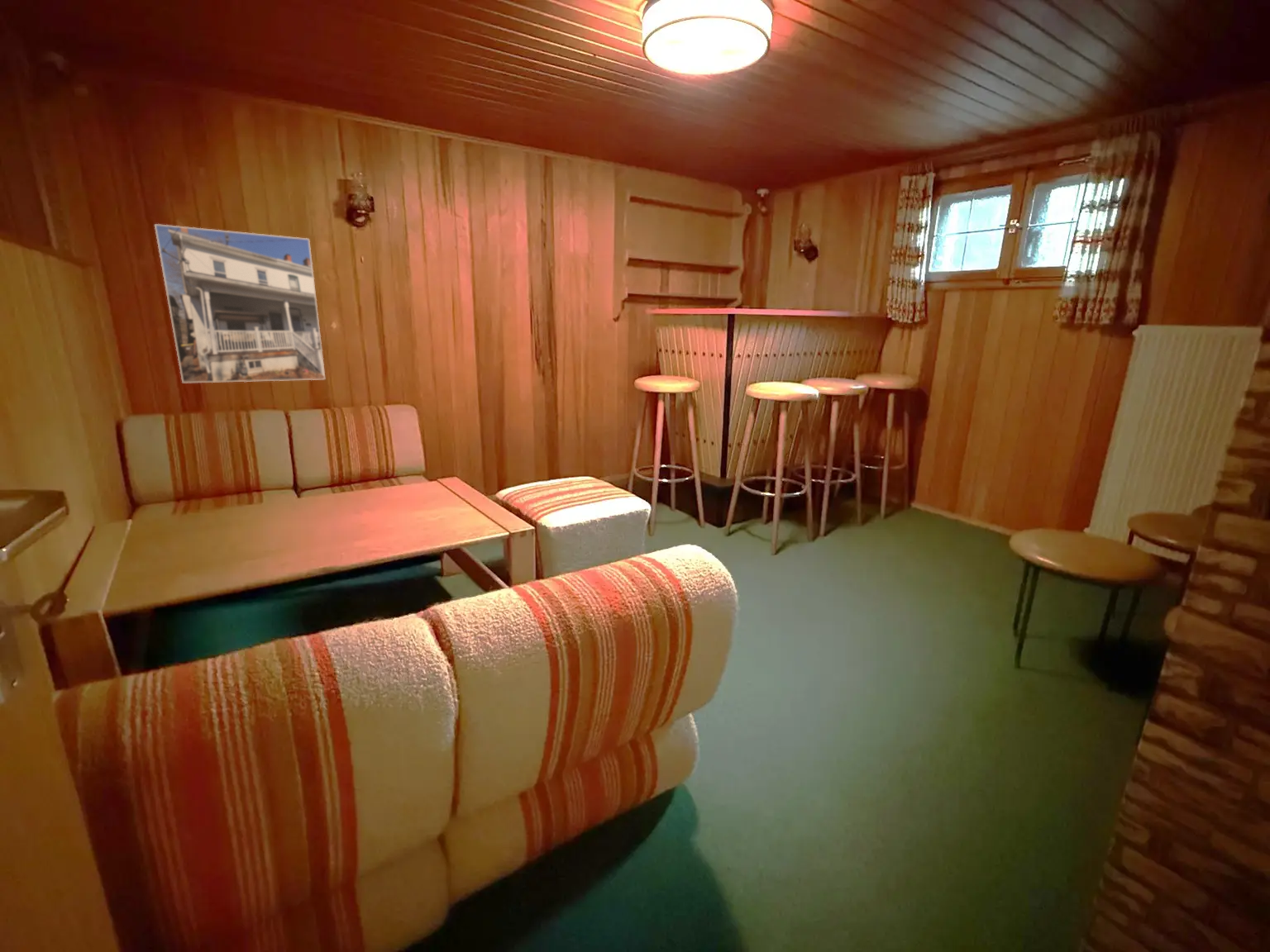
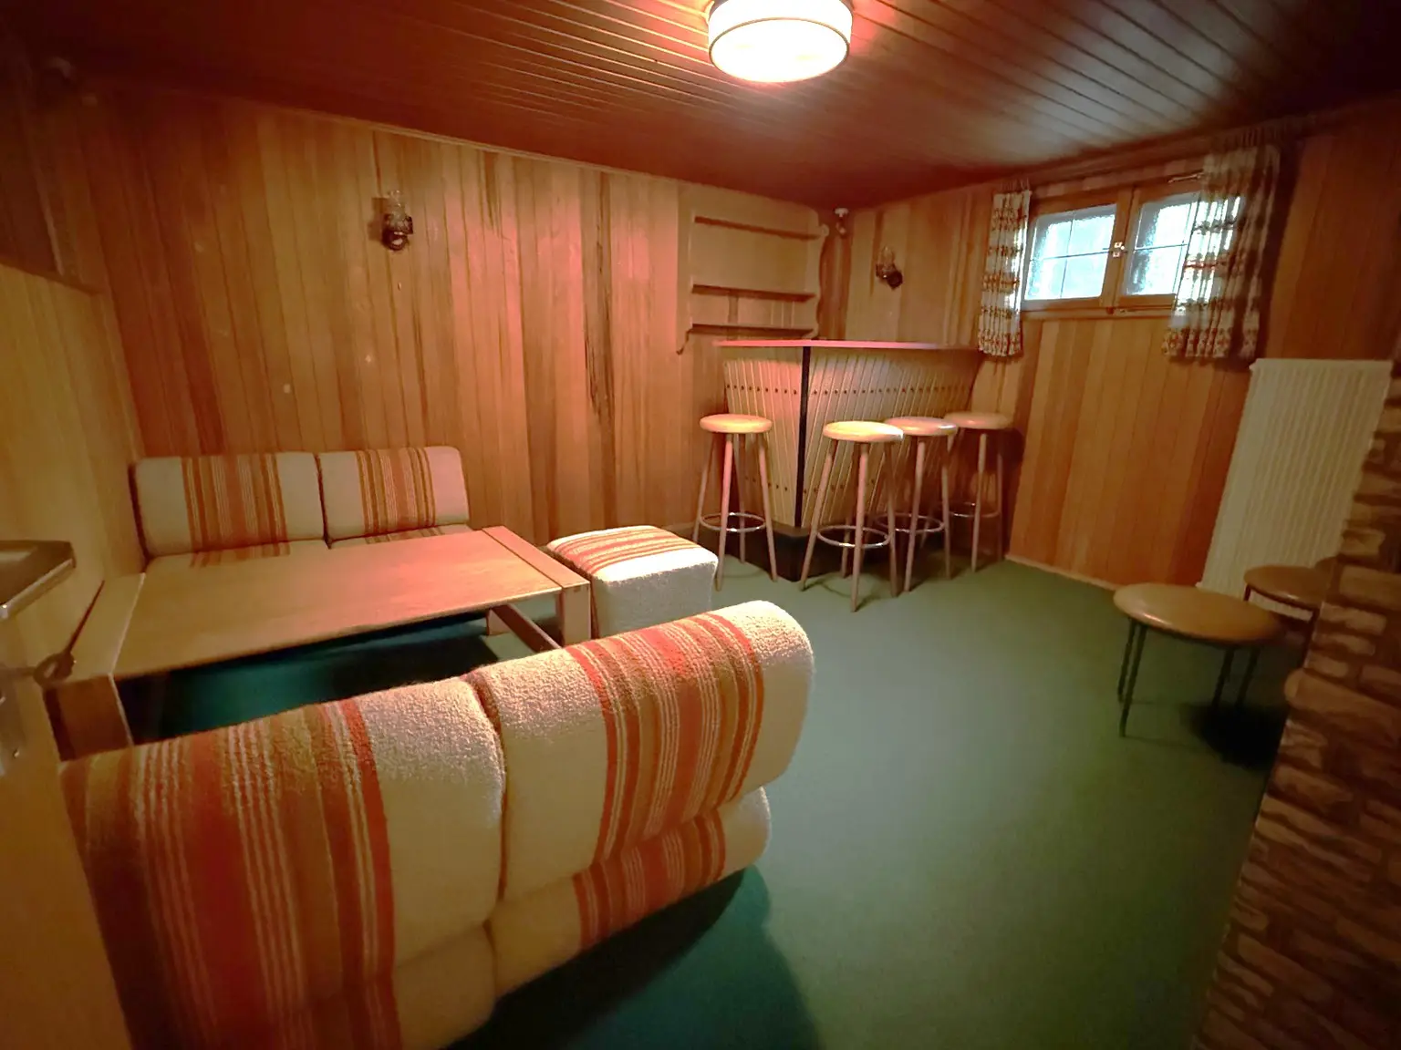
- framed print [154,223,326,383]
